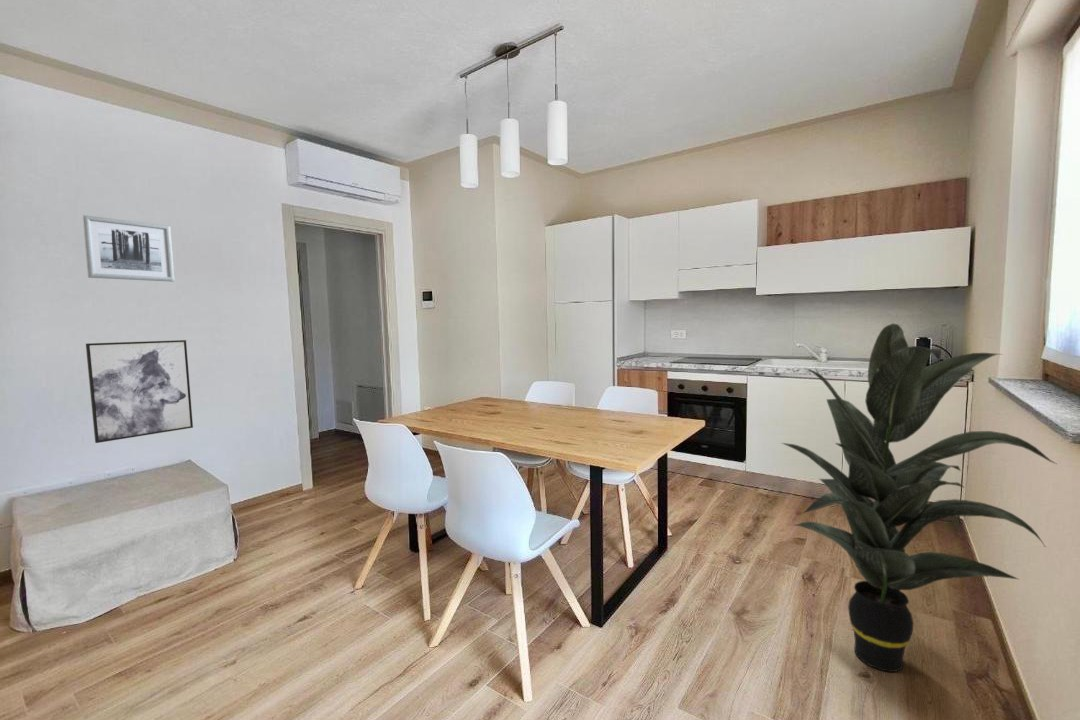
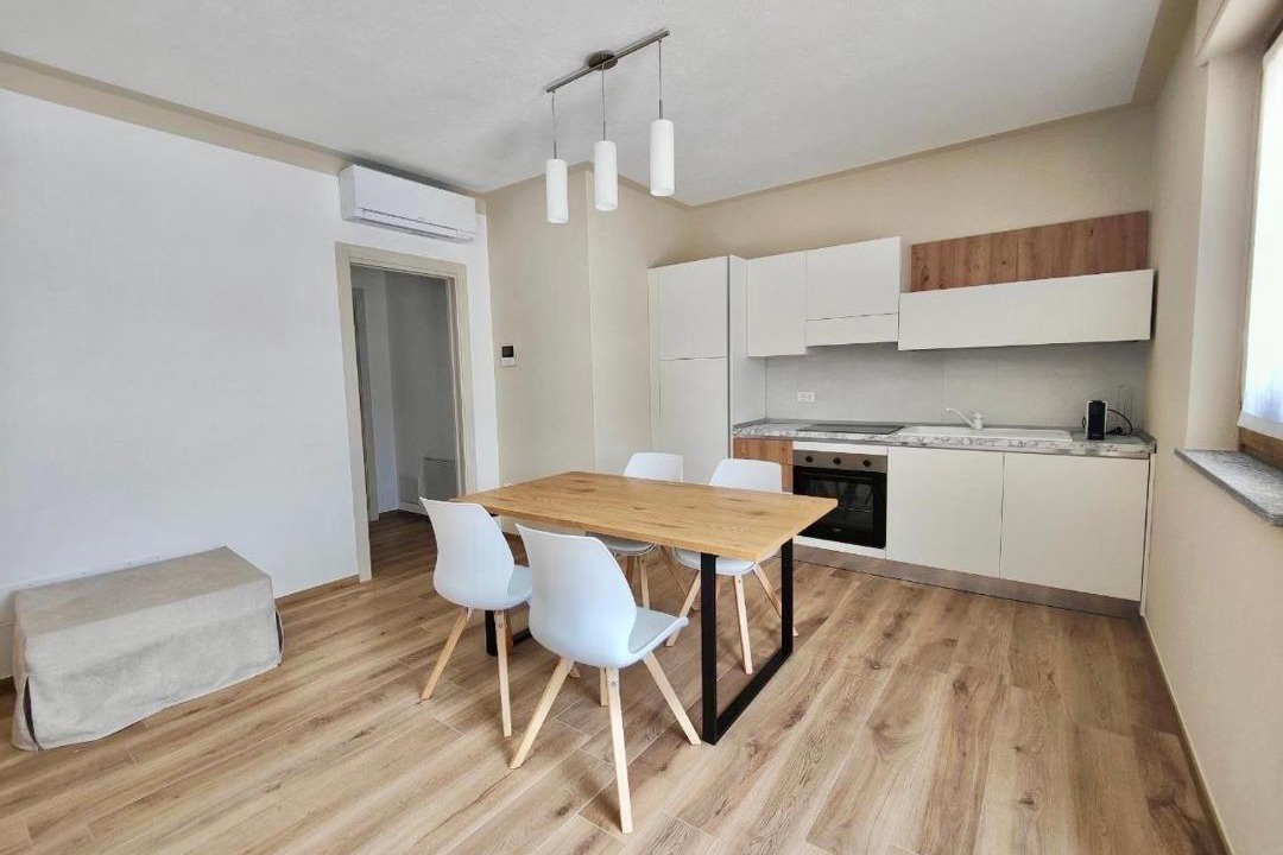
- wall art [81,214,175,283]
- wall art [85,339,194,444]
- indoor plant [781,322,1057,673]
